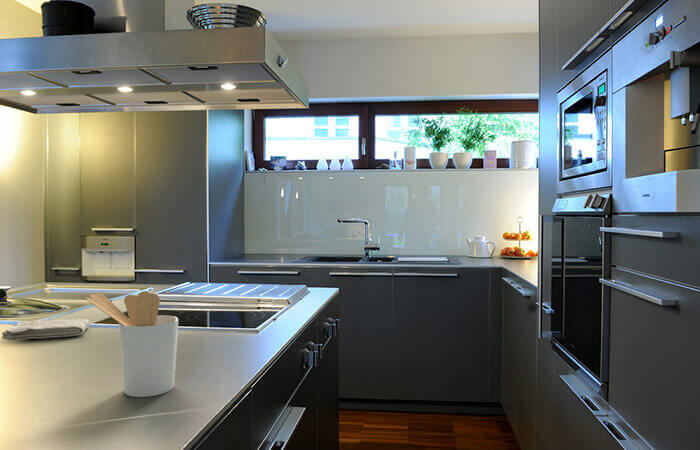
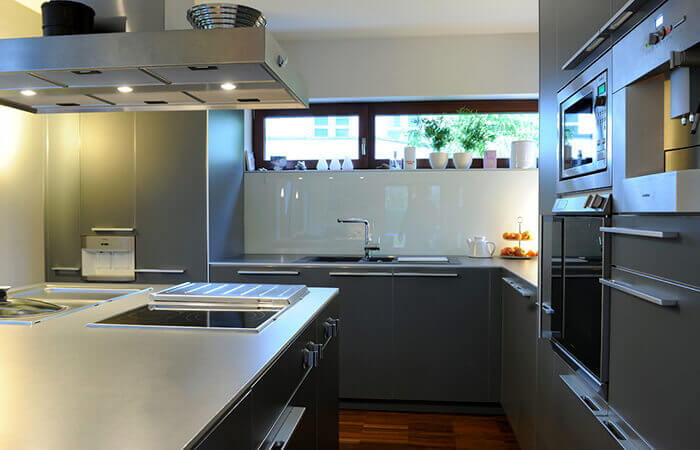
- utensil holder [85,290,179,398]
- washcloth [1,318,91,341]
